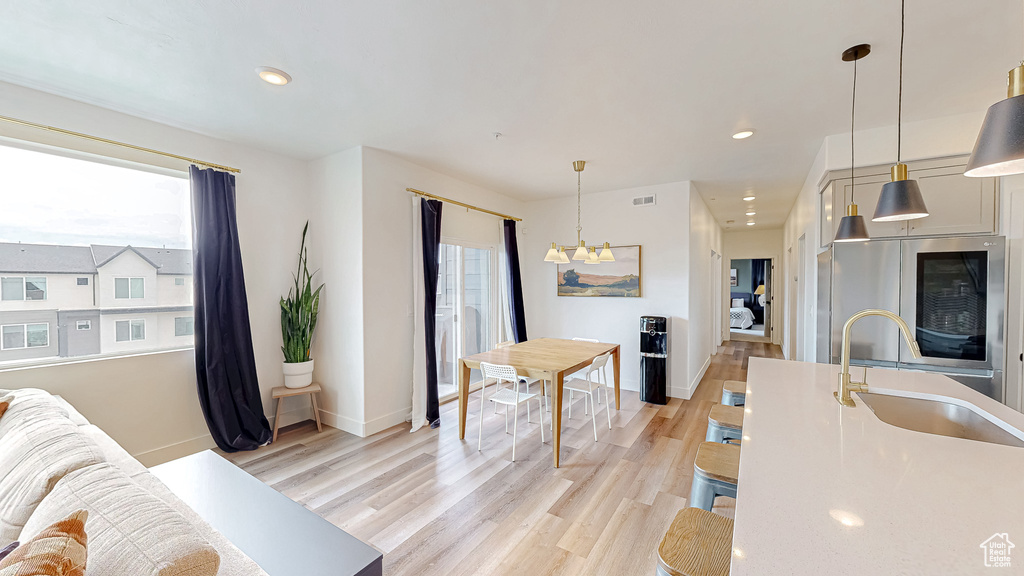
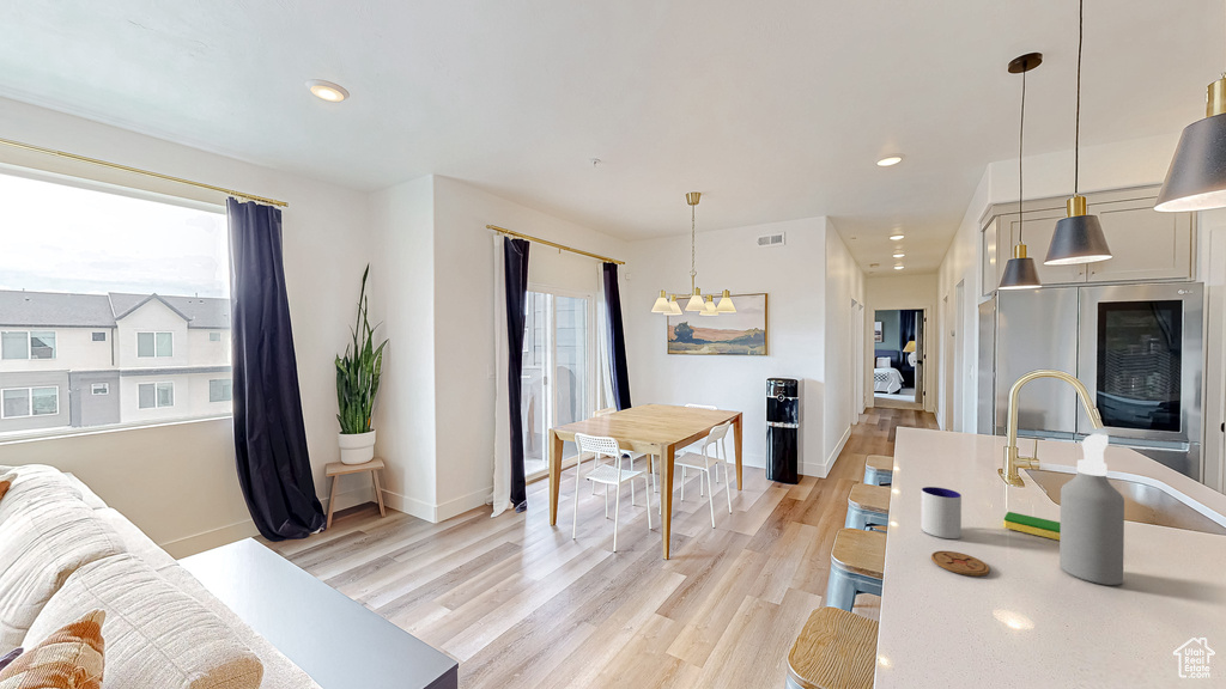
+ spray bottle [1058,433,1125,586]
+ mug [920,486,963,539]
+ dish sponge [1003,511,1061,542]
+ coaster [930,550,990,578]
